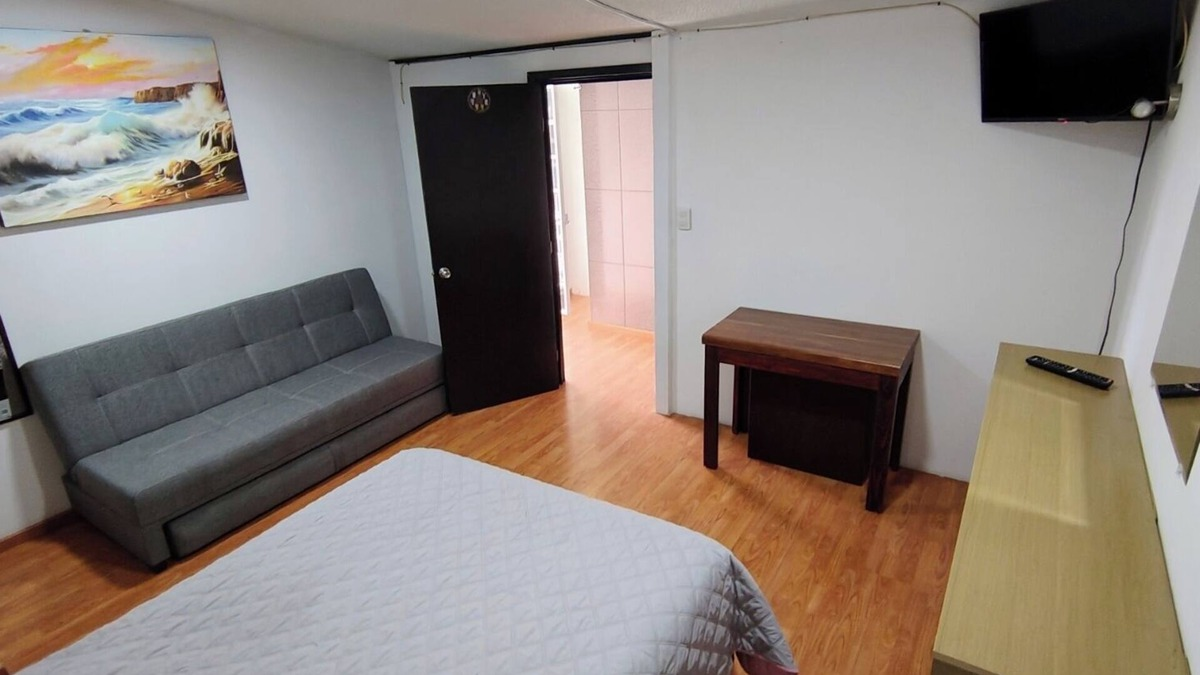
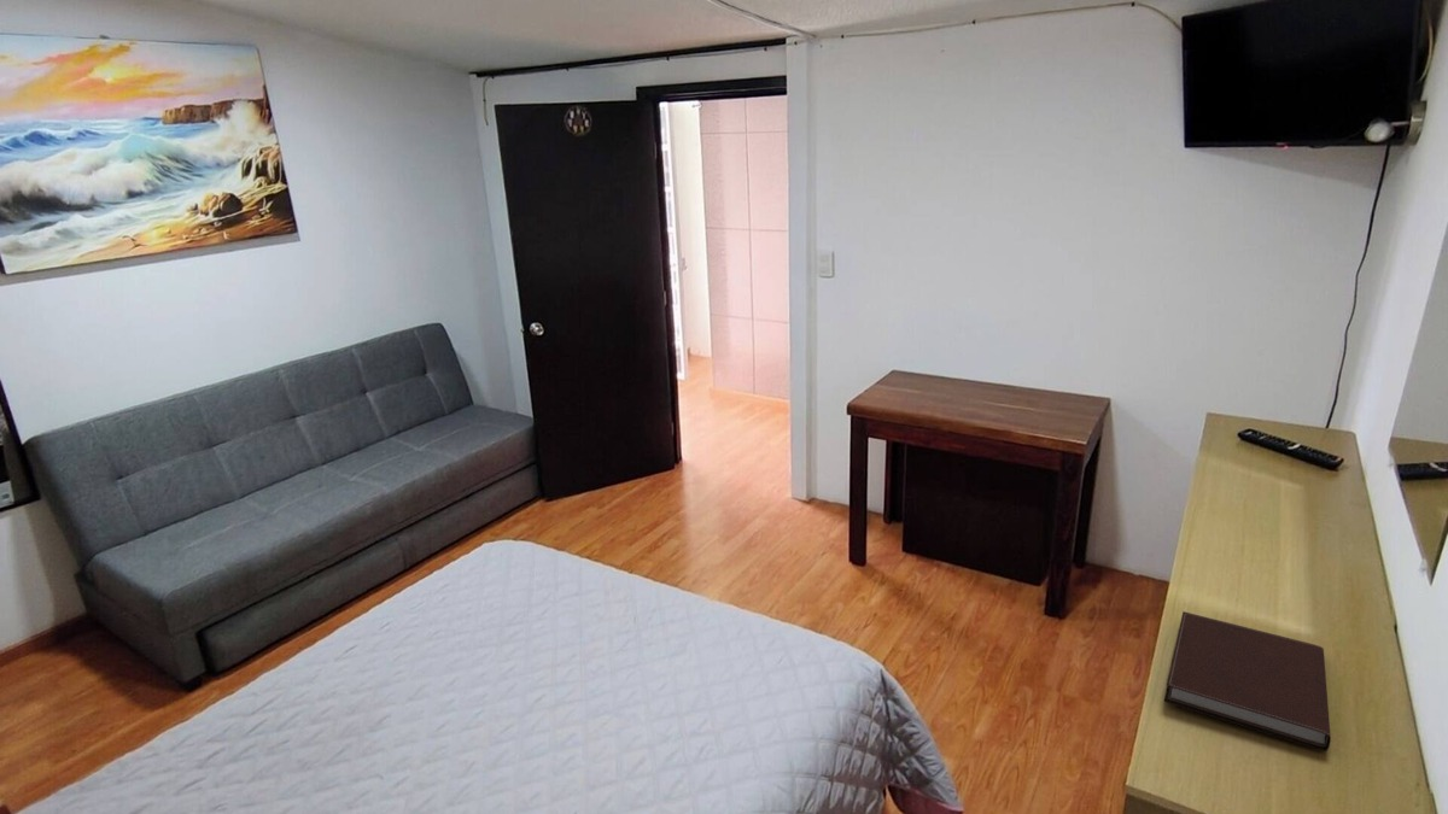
+ notebook [1163,610,1332,752]
